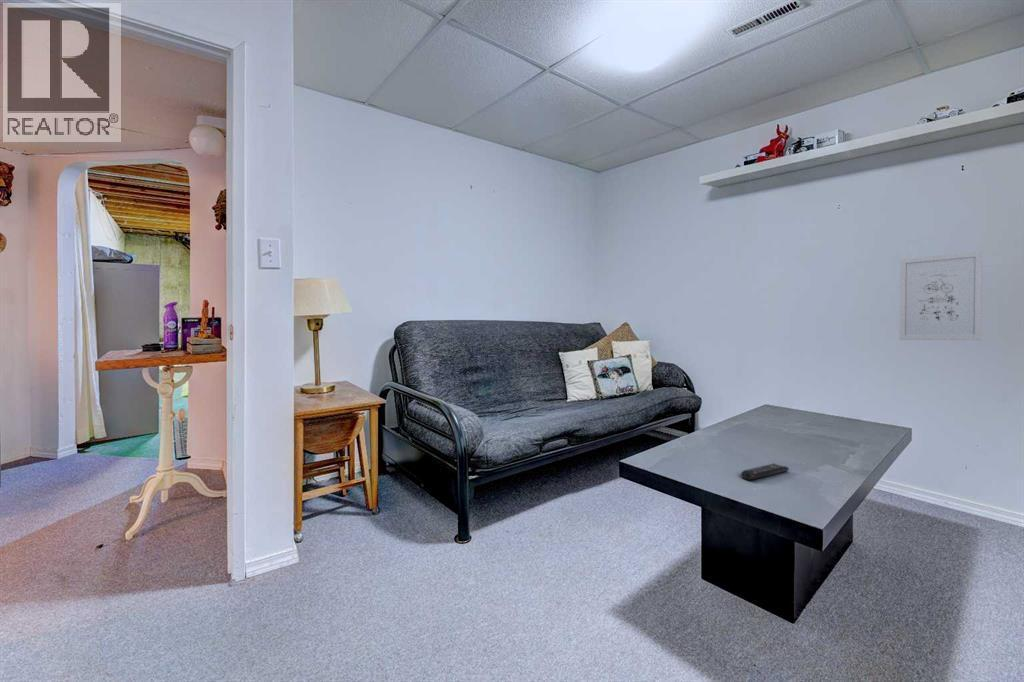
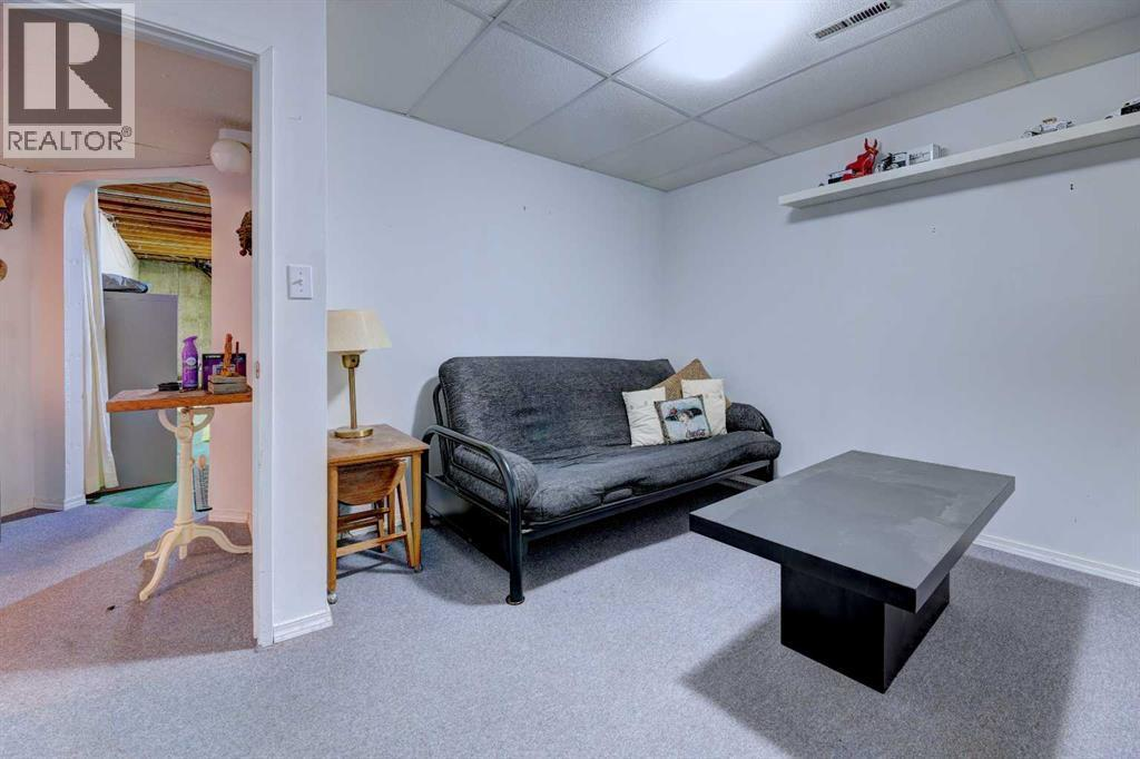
- wall art [898,250,983,341]
- remote control [740,463,790,481]
